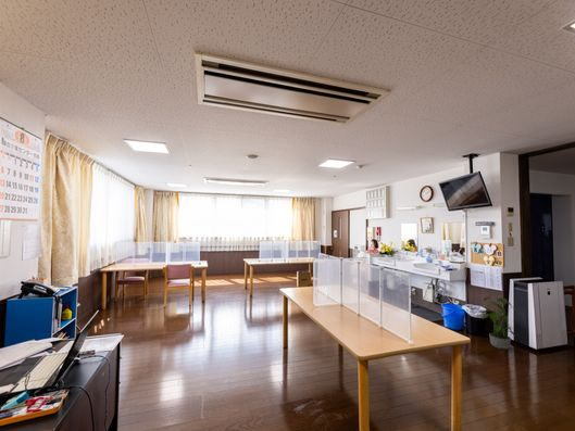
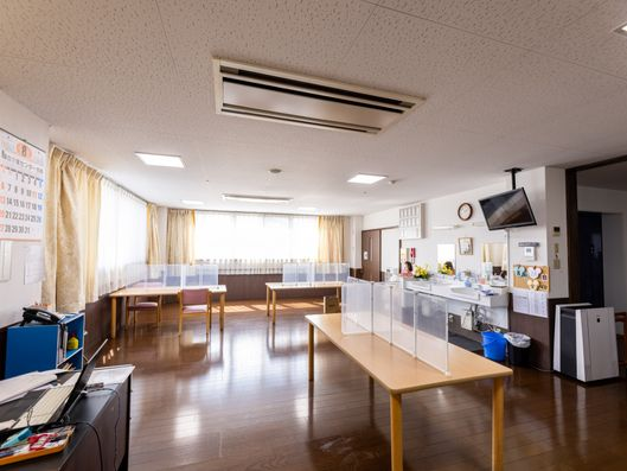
- potted plant [477,294,523,351]
